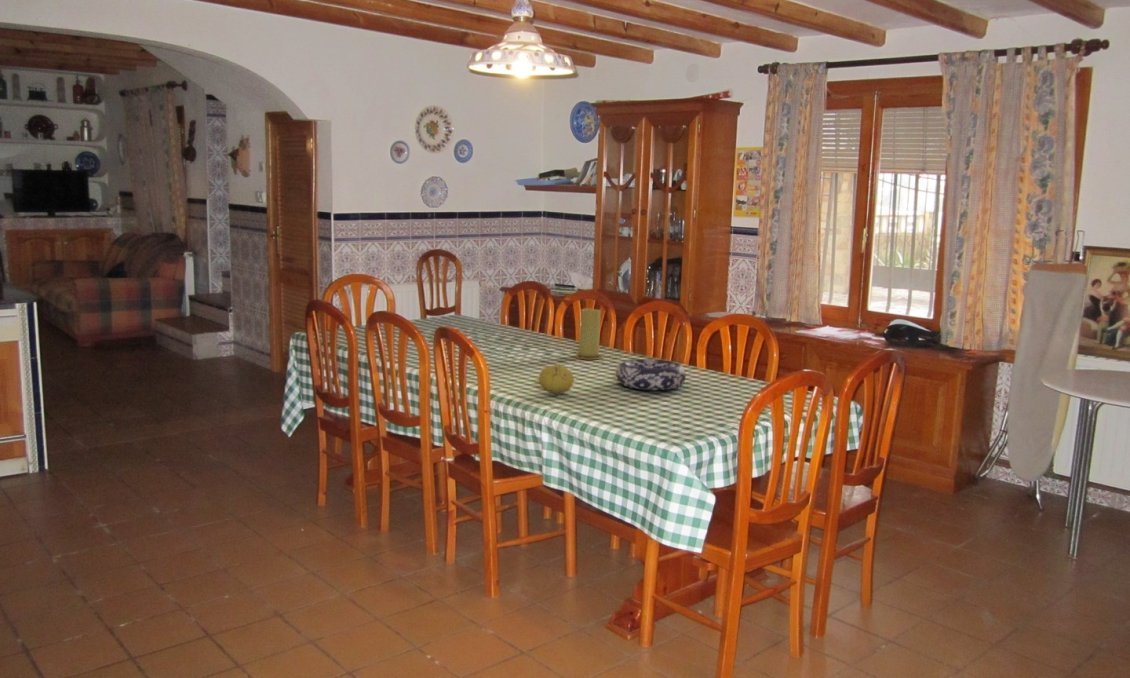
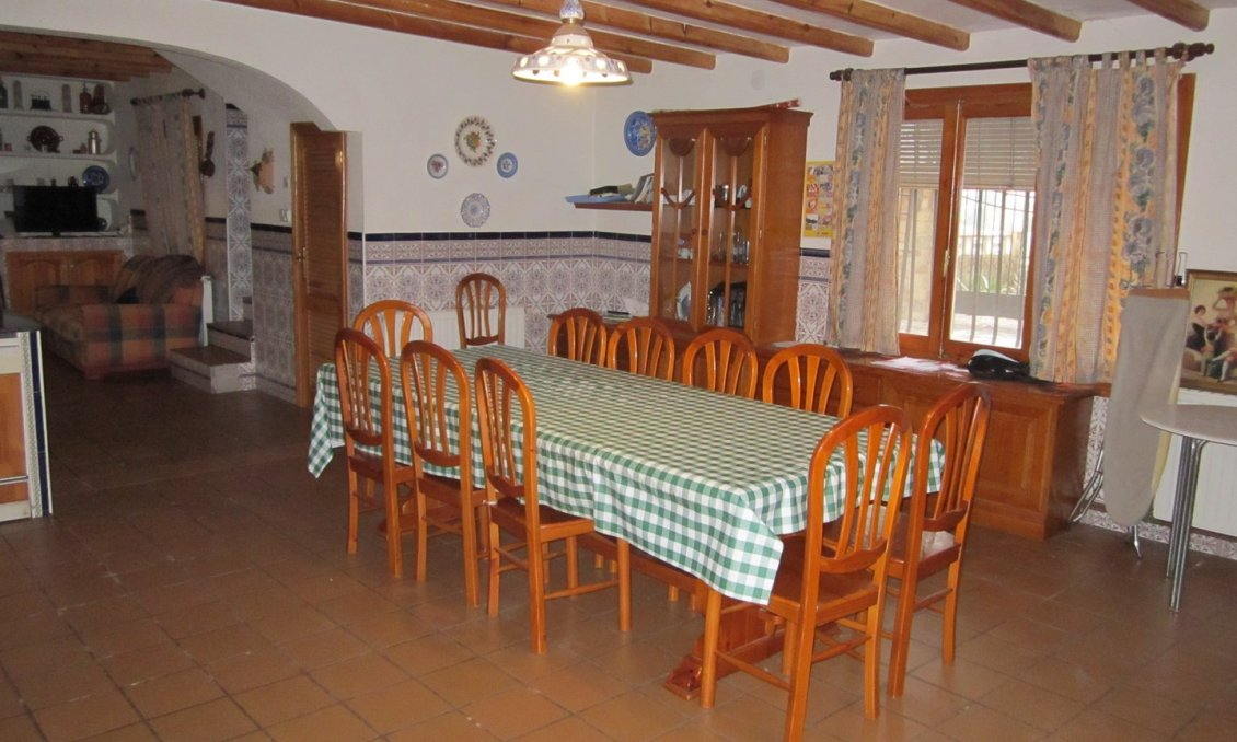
- candle [573,307,603,360]
- decorative bowl [615,358,687,391]
- fruit [538,364,575,395]
